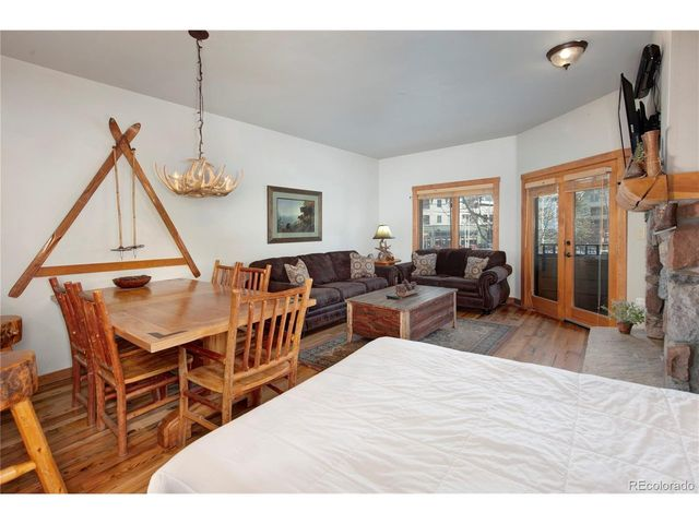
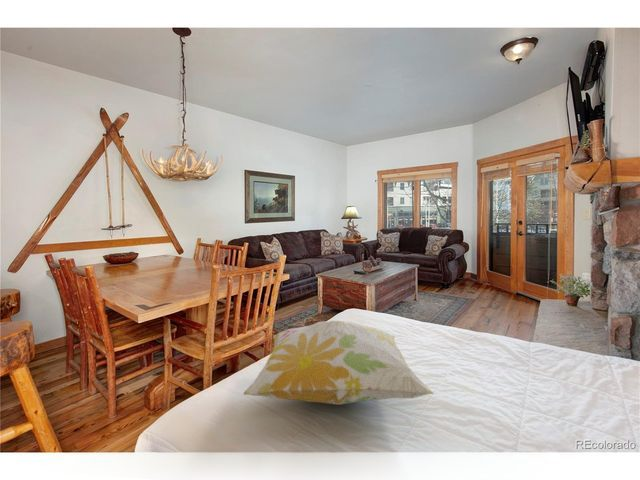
+ decorative pillow [243,320,435,406]
